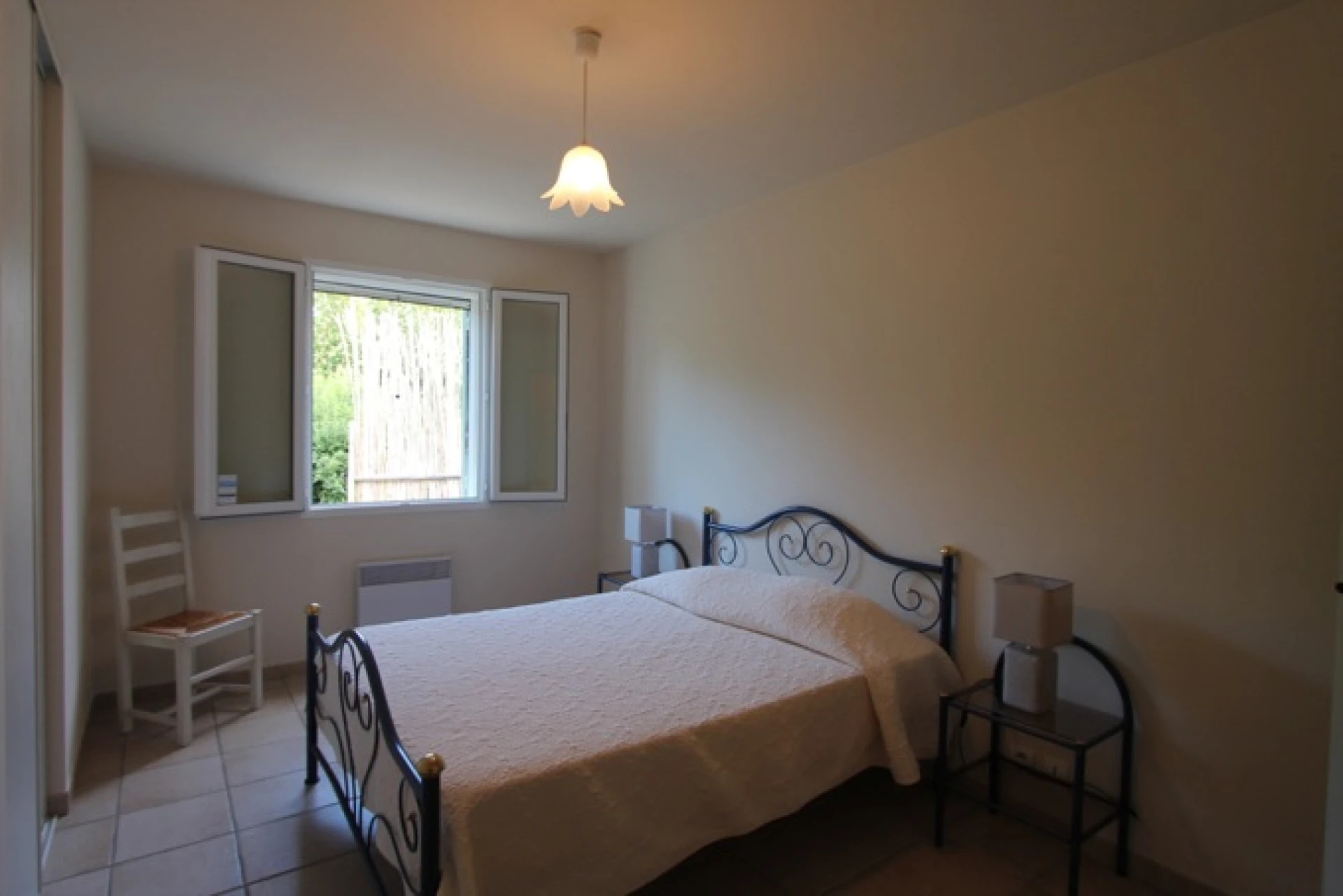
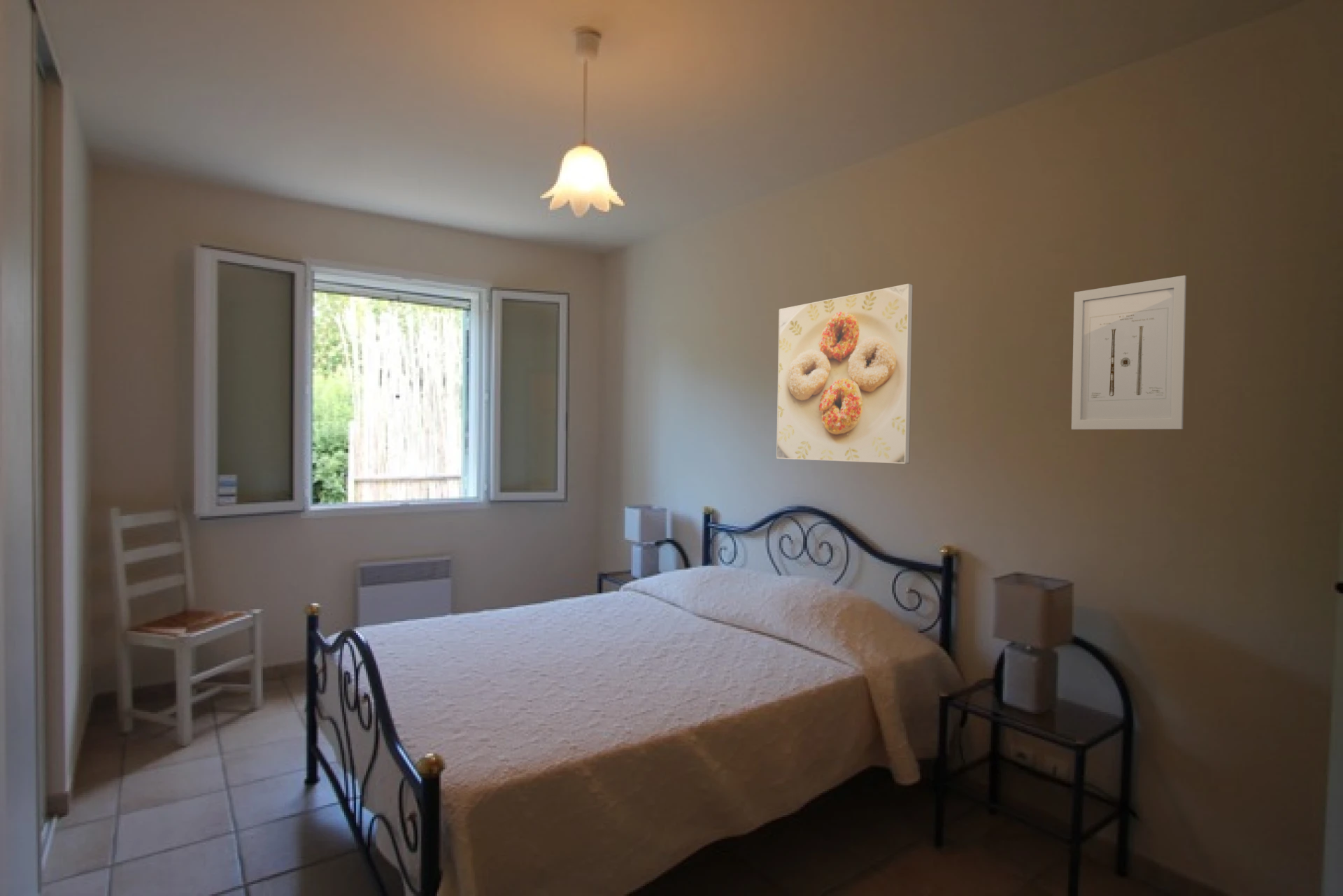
+ wall art [1071,275,1187,430]
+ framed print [776,283,914,464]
